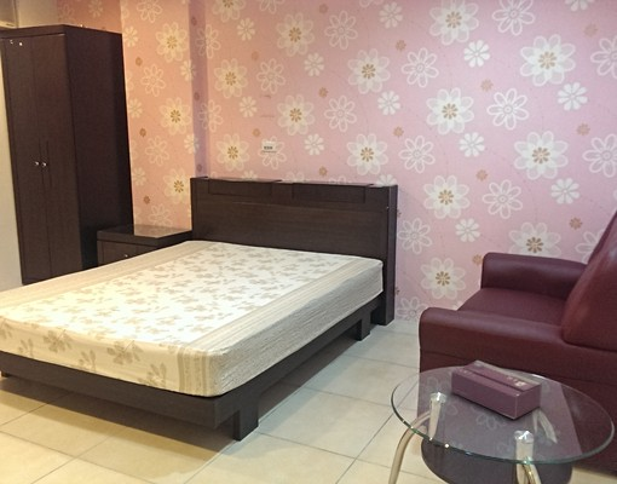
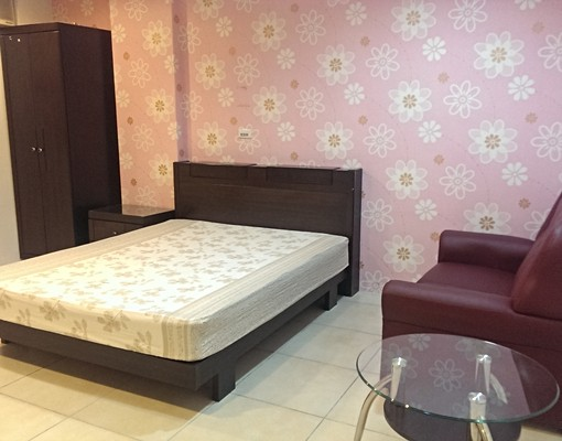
- tissue box [450,359,543,420]
